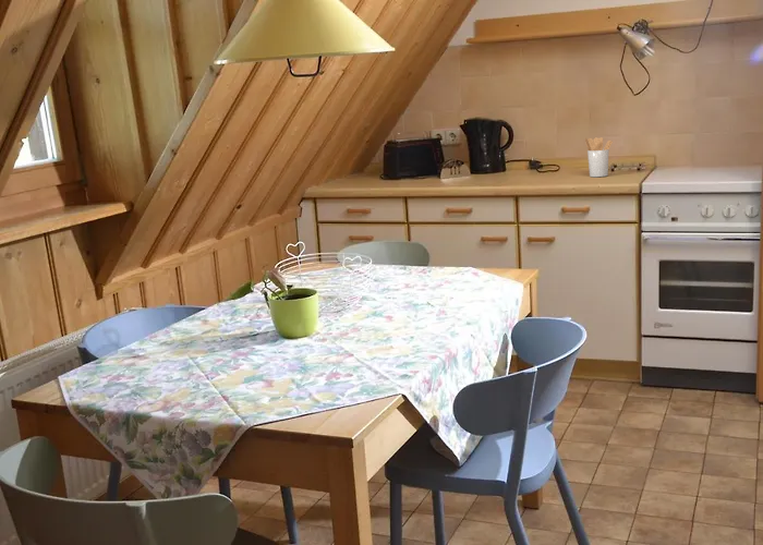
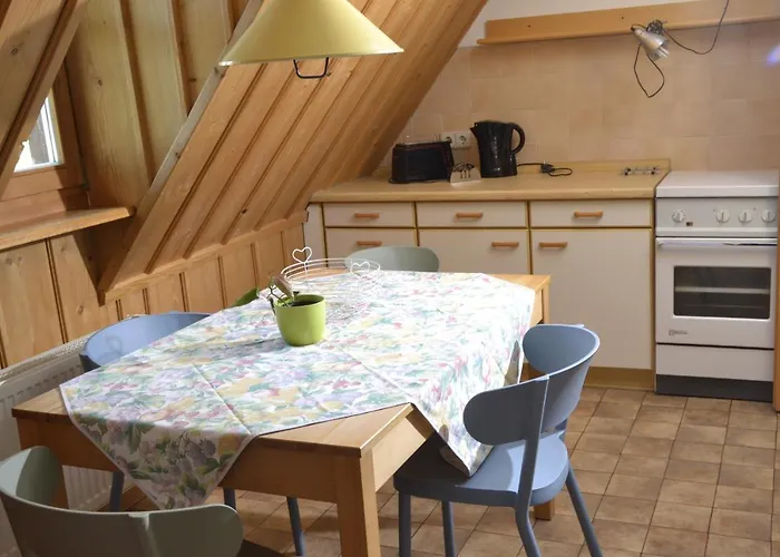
- utensil holder [584,136,614,178]
